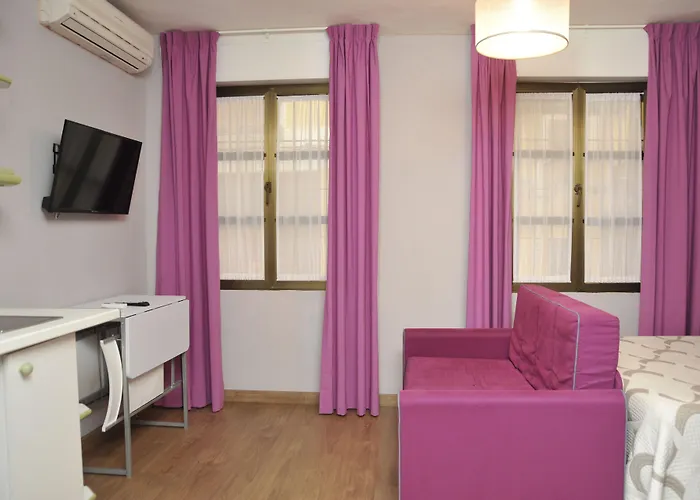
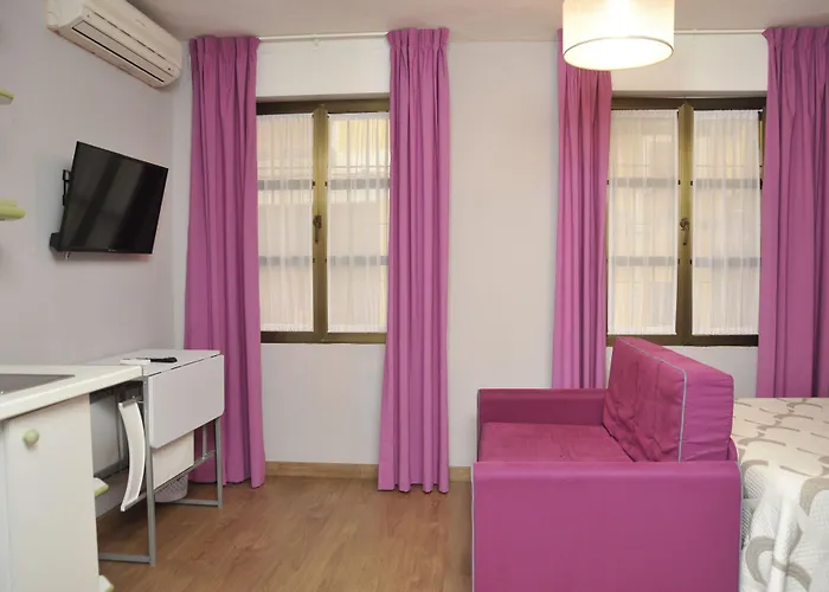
+ wastebasket [154,472,189,503]
